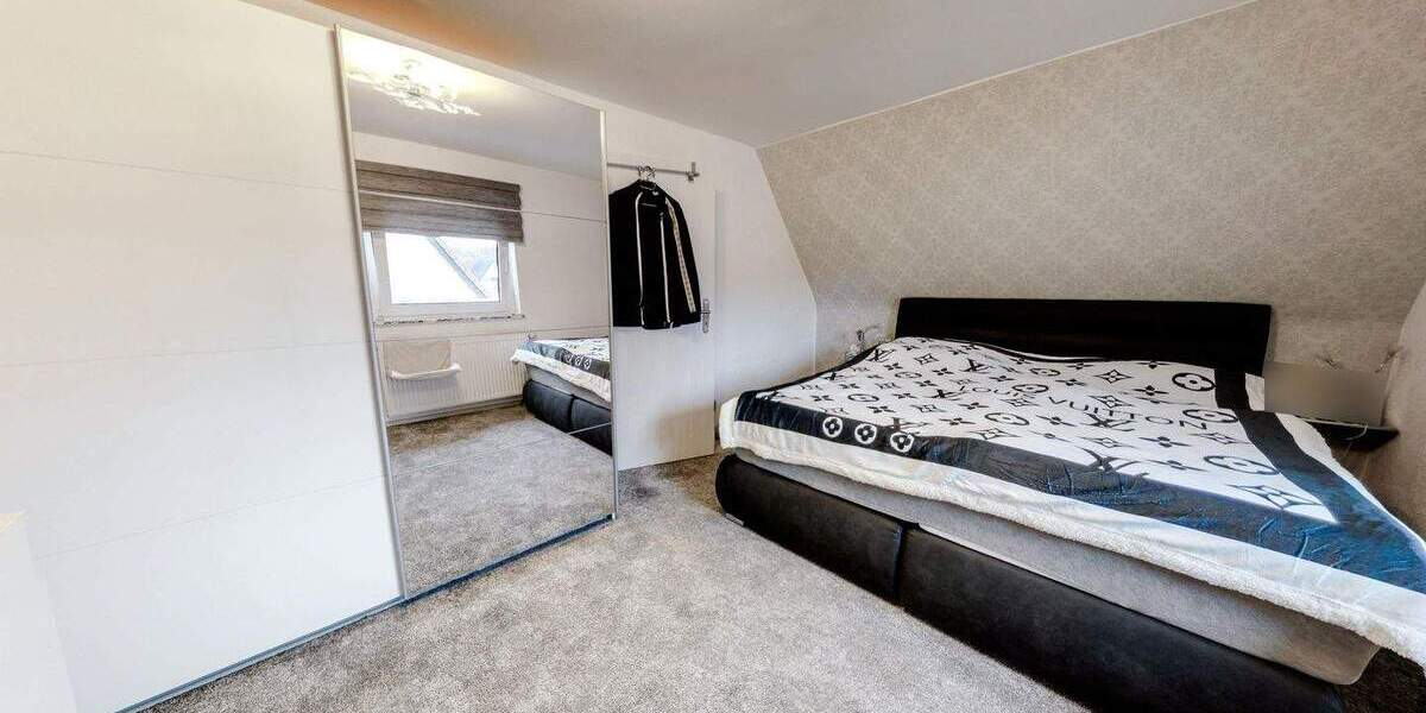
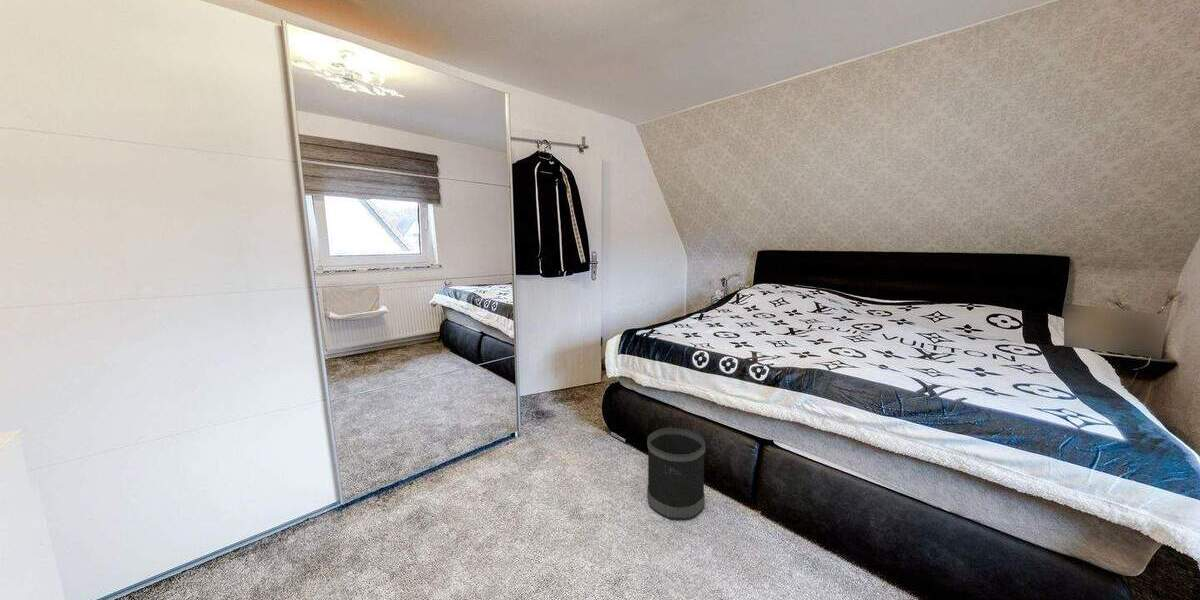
+ wastebasket [646,427,706,521]
